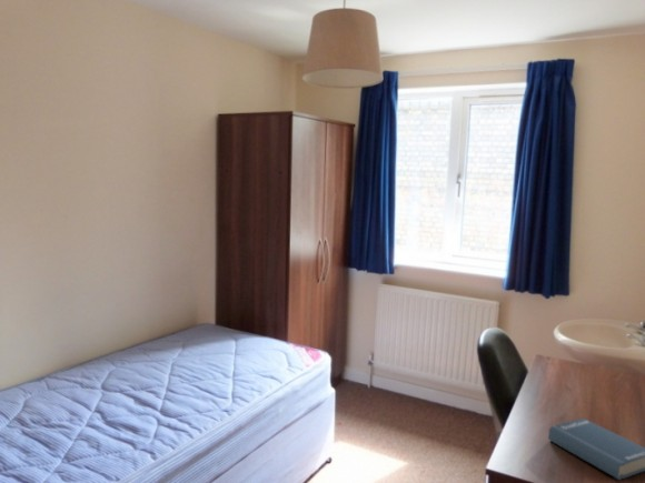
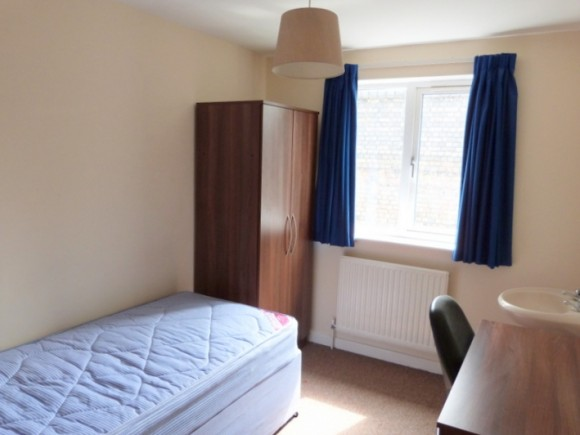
- hardback book [547,417,645,481]
